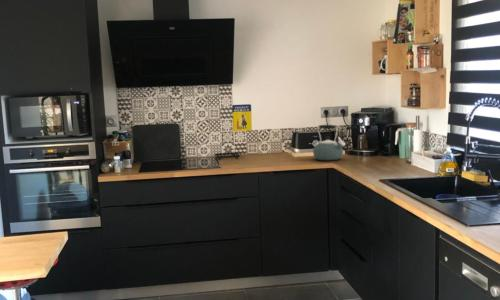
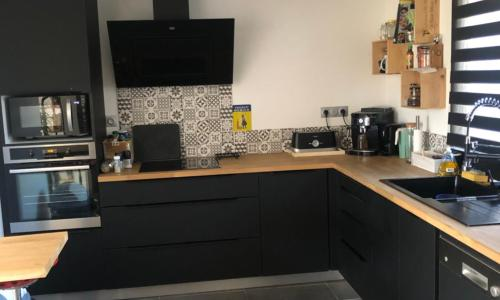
- kettle [312,124,346,161]
